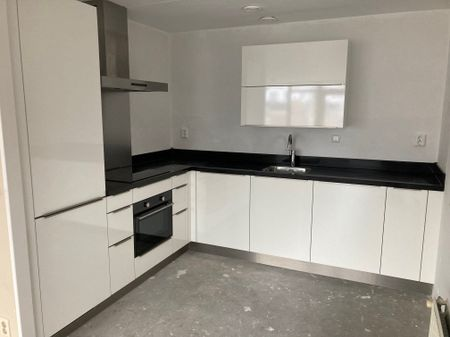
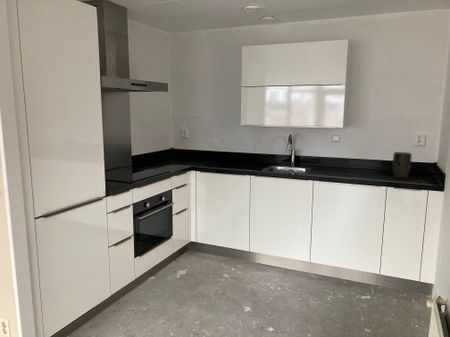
+ plant pot [392,151,413,179]
